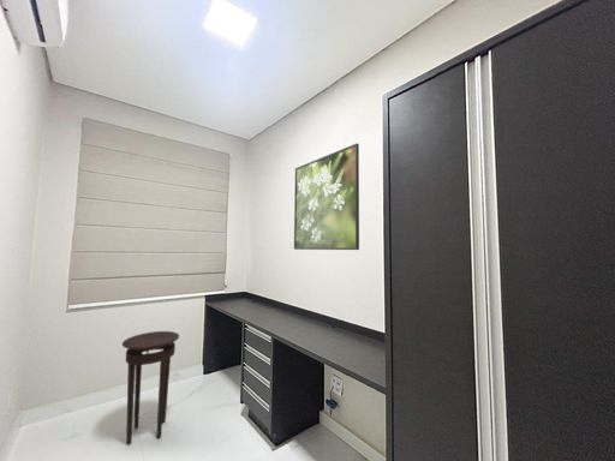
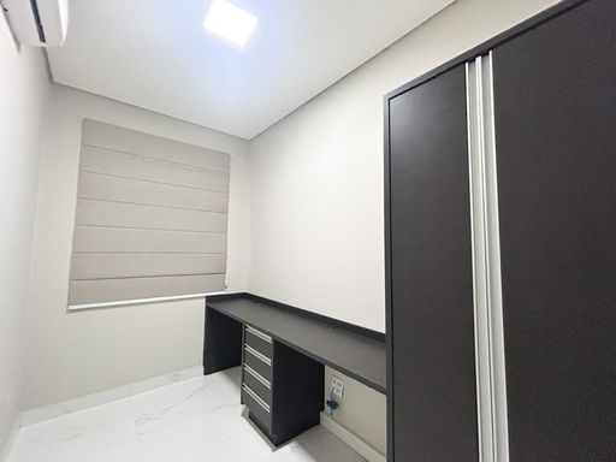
- stool [121,330,180,445]
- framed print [293,142,360,251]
